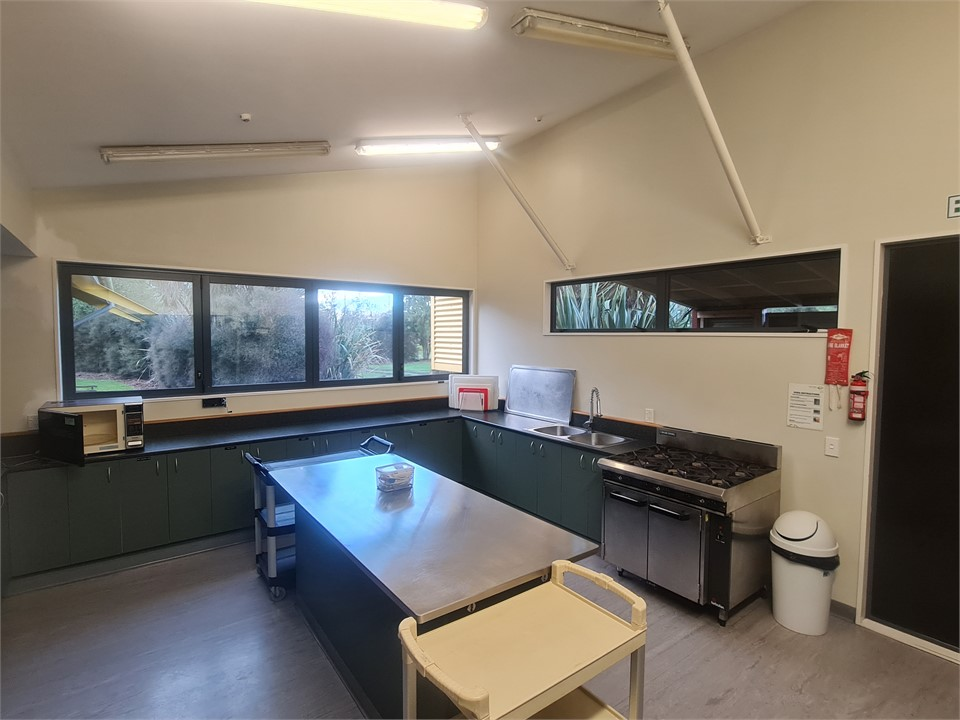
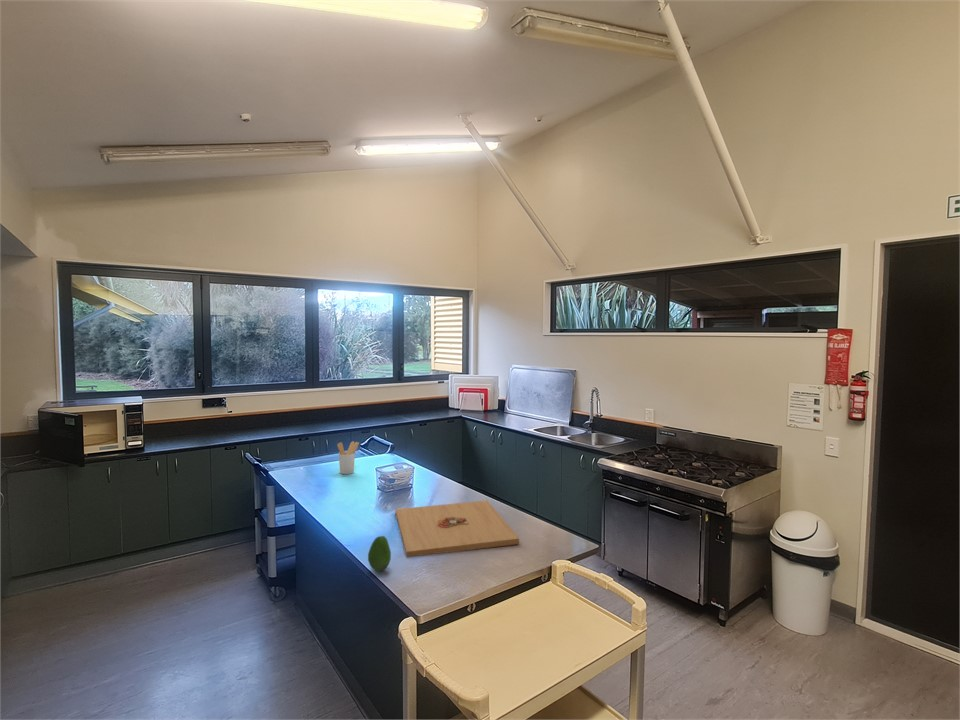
+ platter [394,500,520,558]
+ utensil holder [336,440,360,475]
+ fruit [367,535,392,573]
